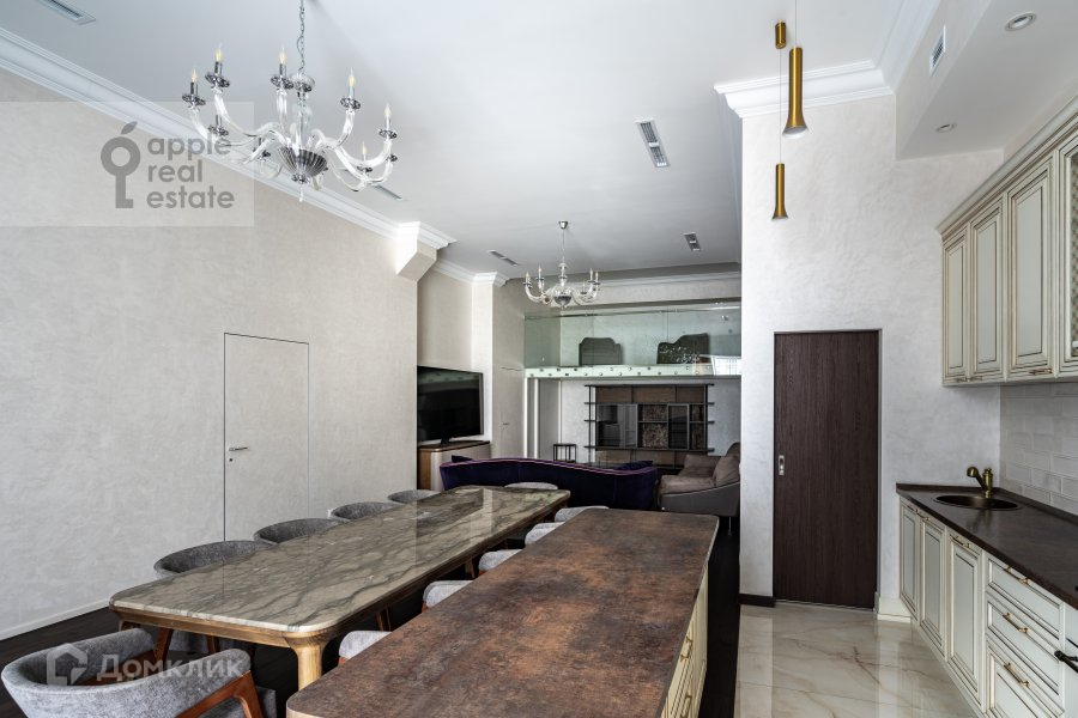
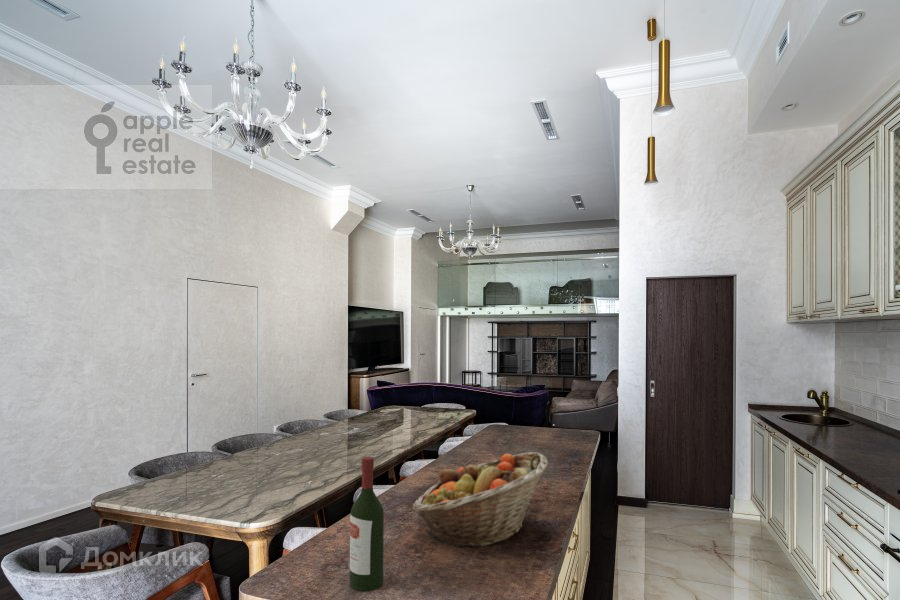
+ wine bottle [349,456,385,592]
+ fruit basket [411,451,549,549]
